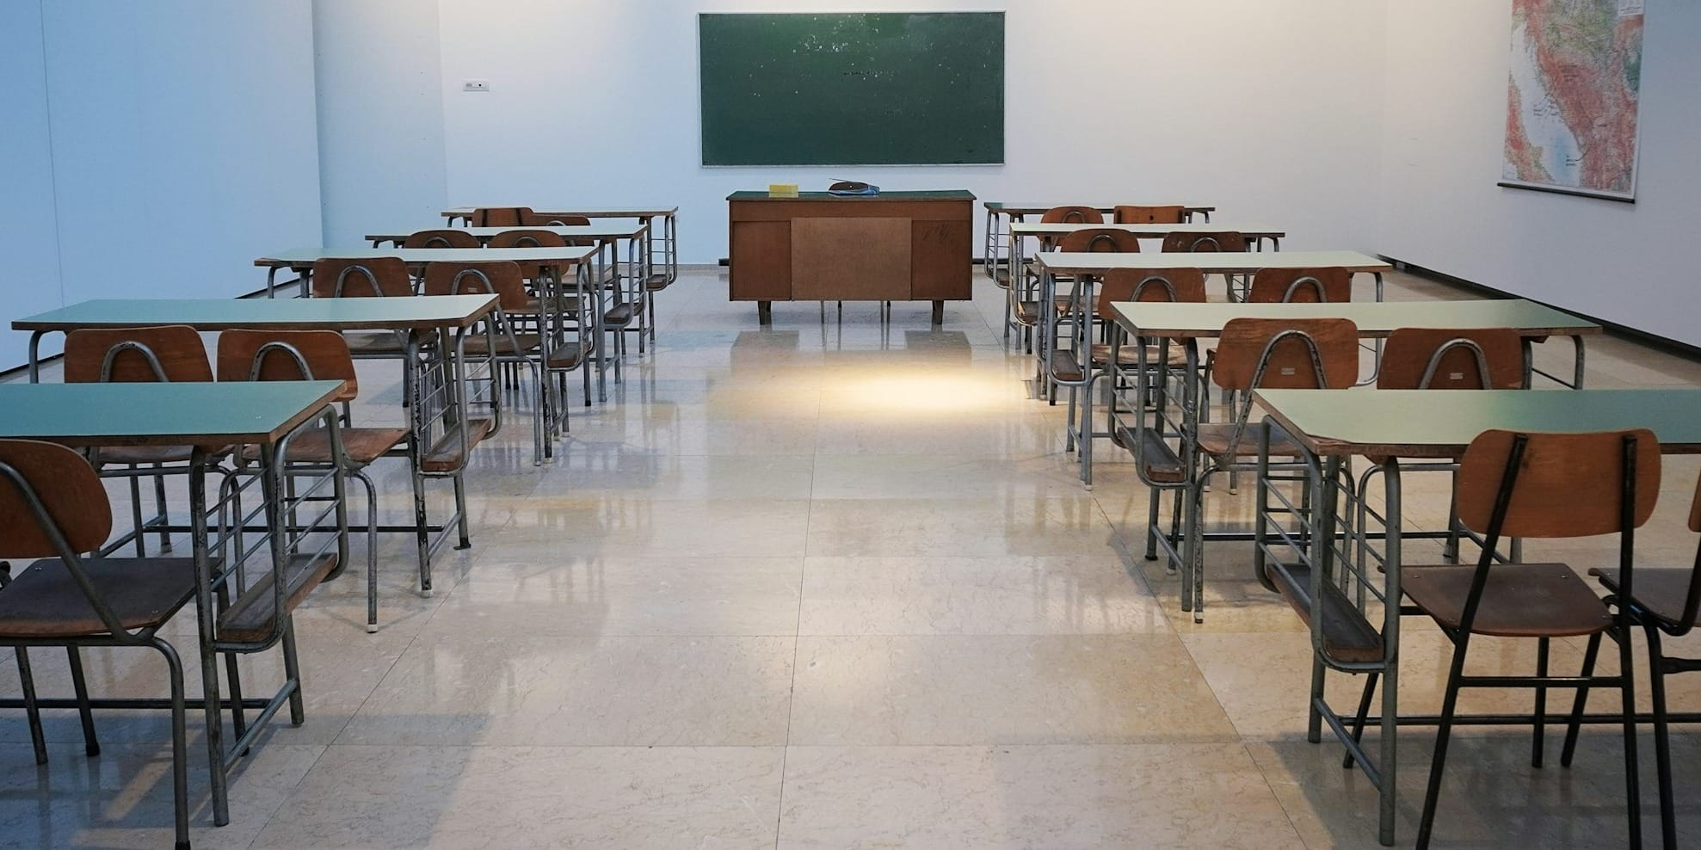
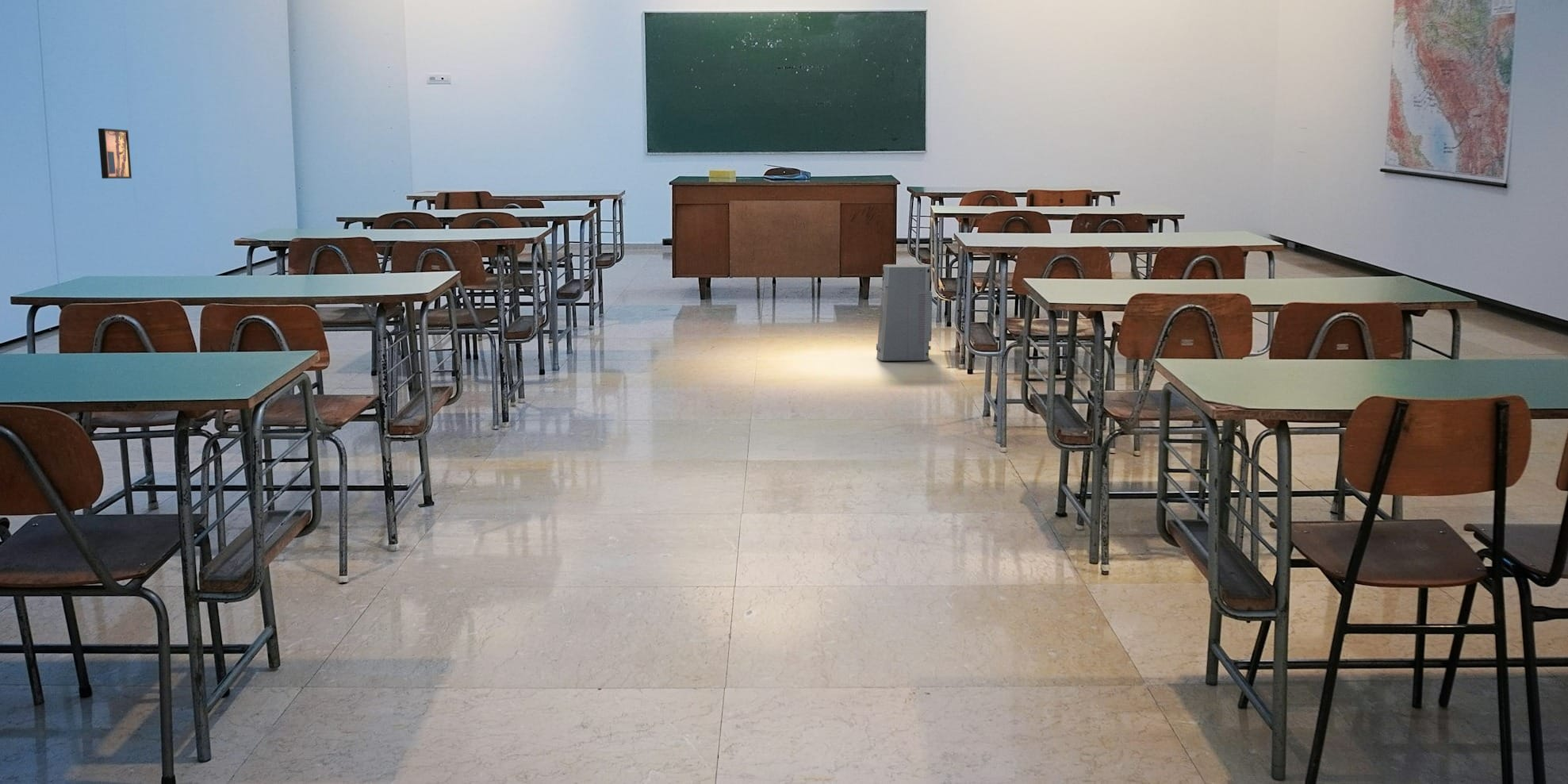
+ wall art [98,128,132,179]
+ air purifier [876,263,933,361]
